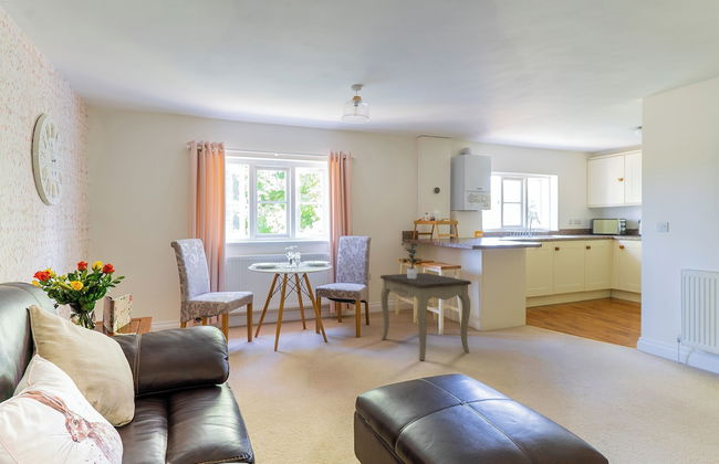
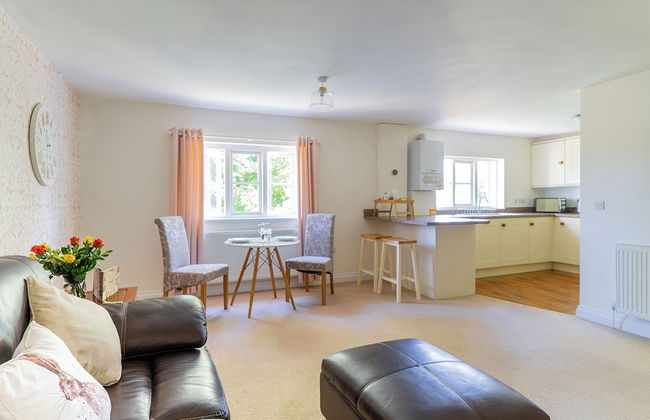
- potted plant [400,240,423,280]
- side table [379,272,472,361]
